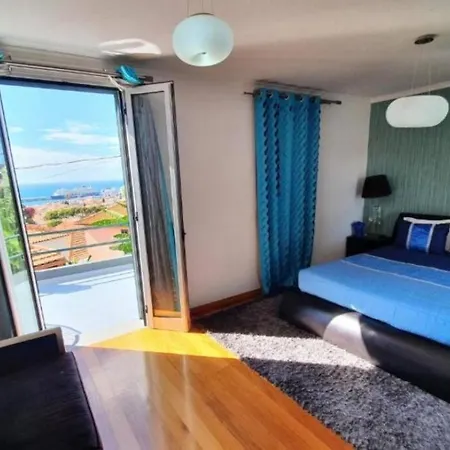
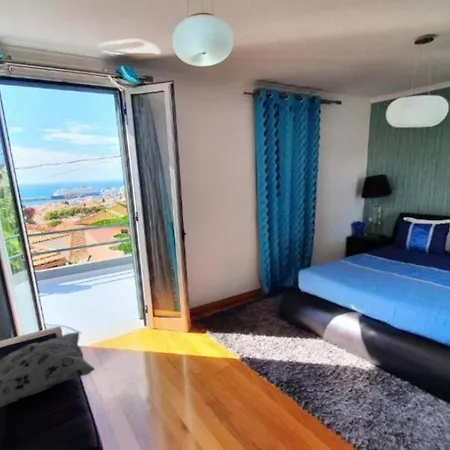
+ decorative pillow [0,331,96,408]
